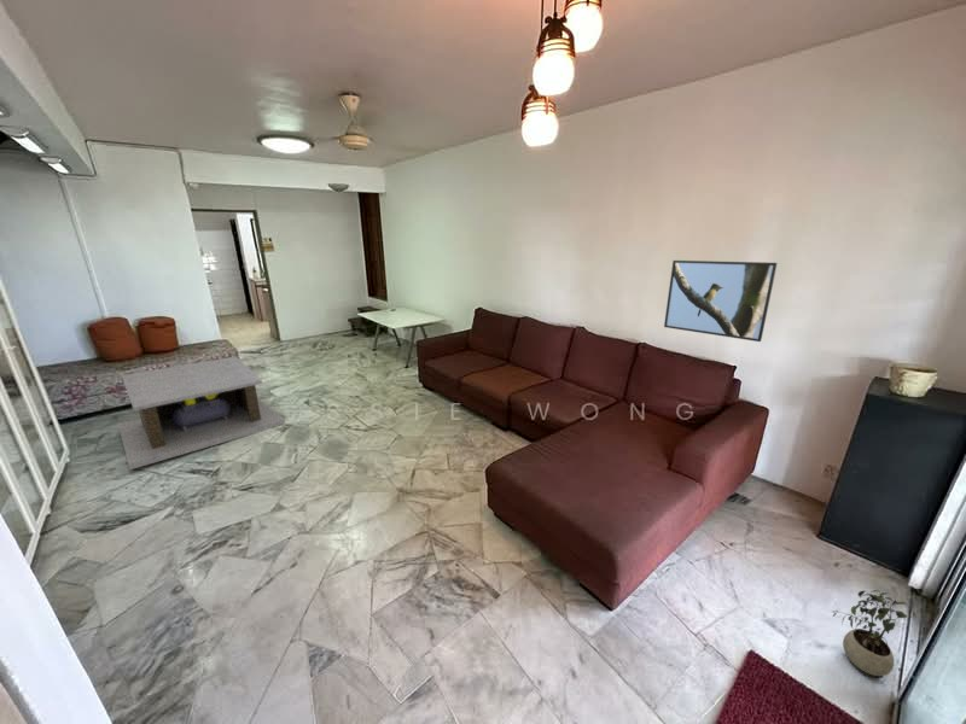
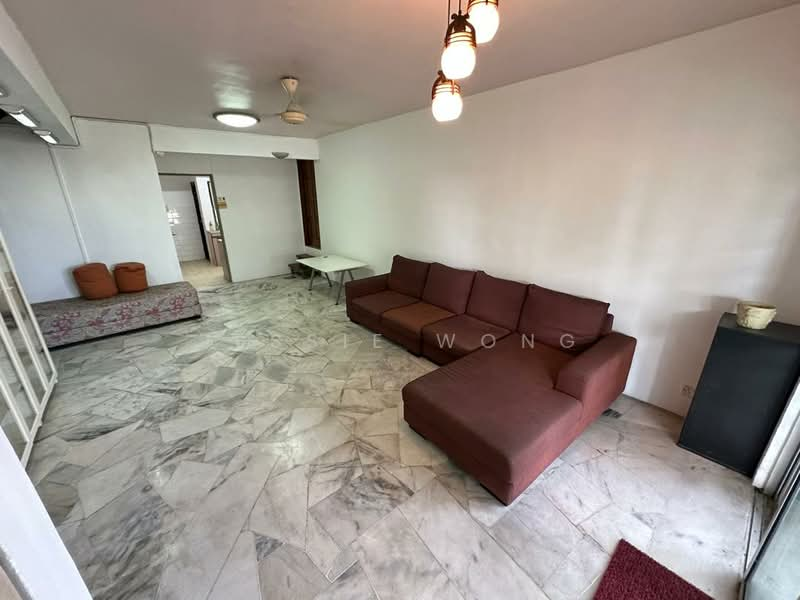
- coffee table [117,355,286,471]
- potted plant [832,589,908,679]
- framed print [663,259,779,343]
